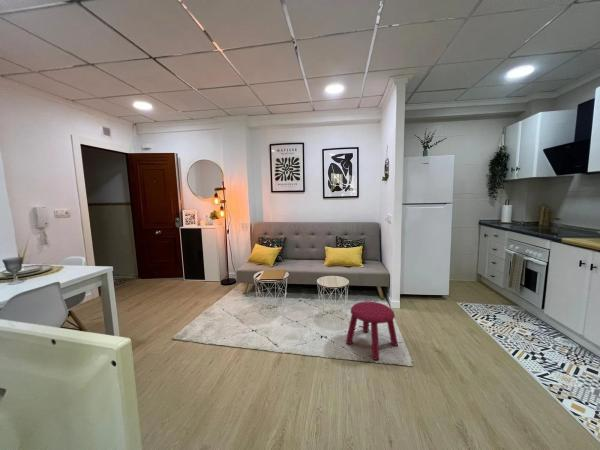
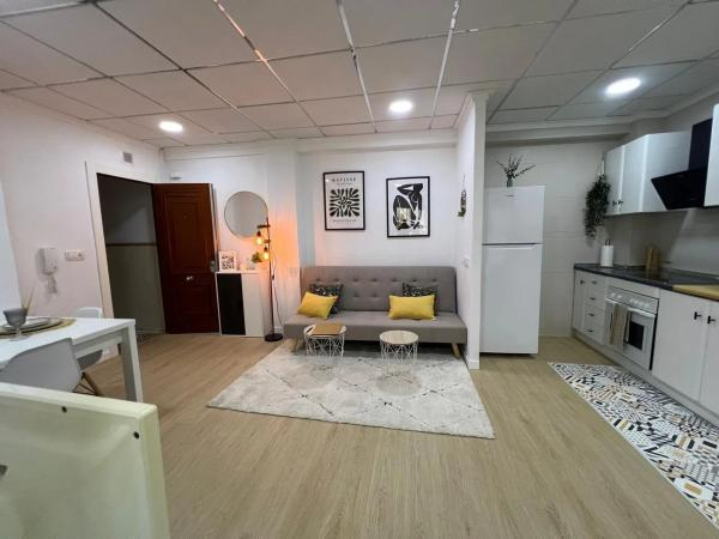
- stool [345,300,399,361]
